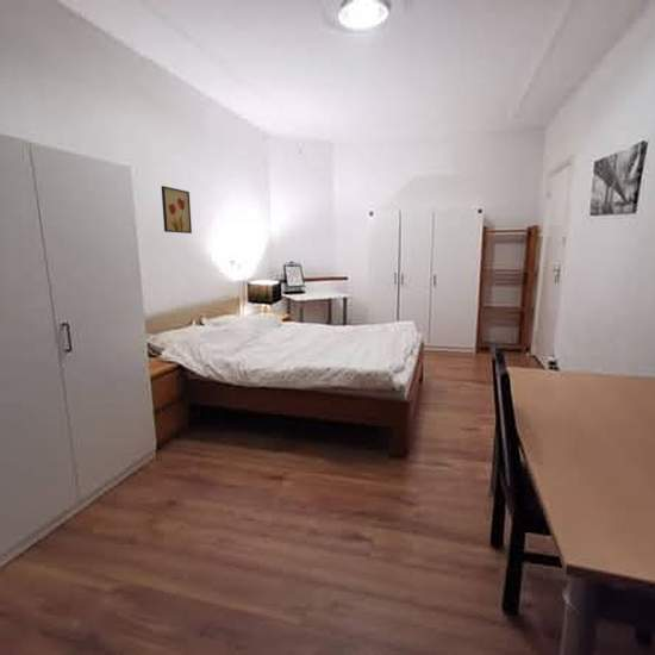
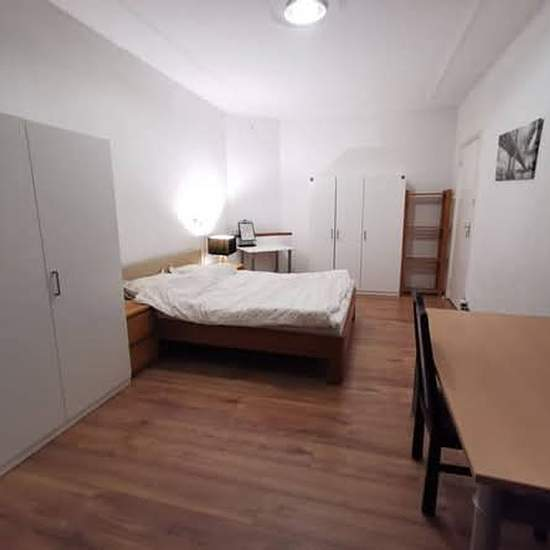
- wall art [161,185,193,235]
